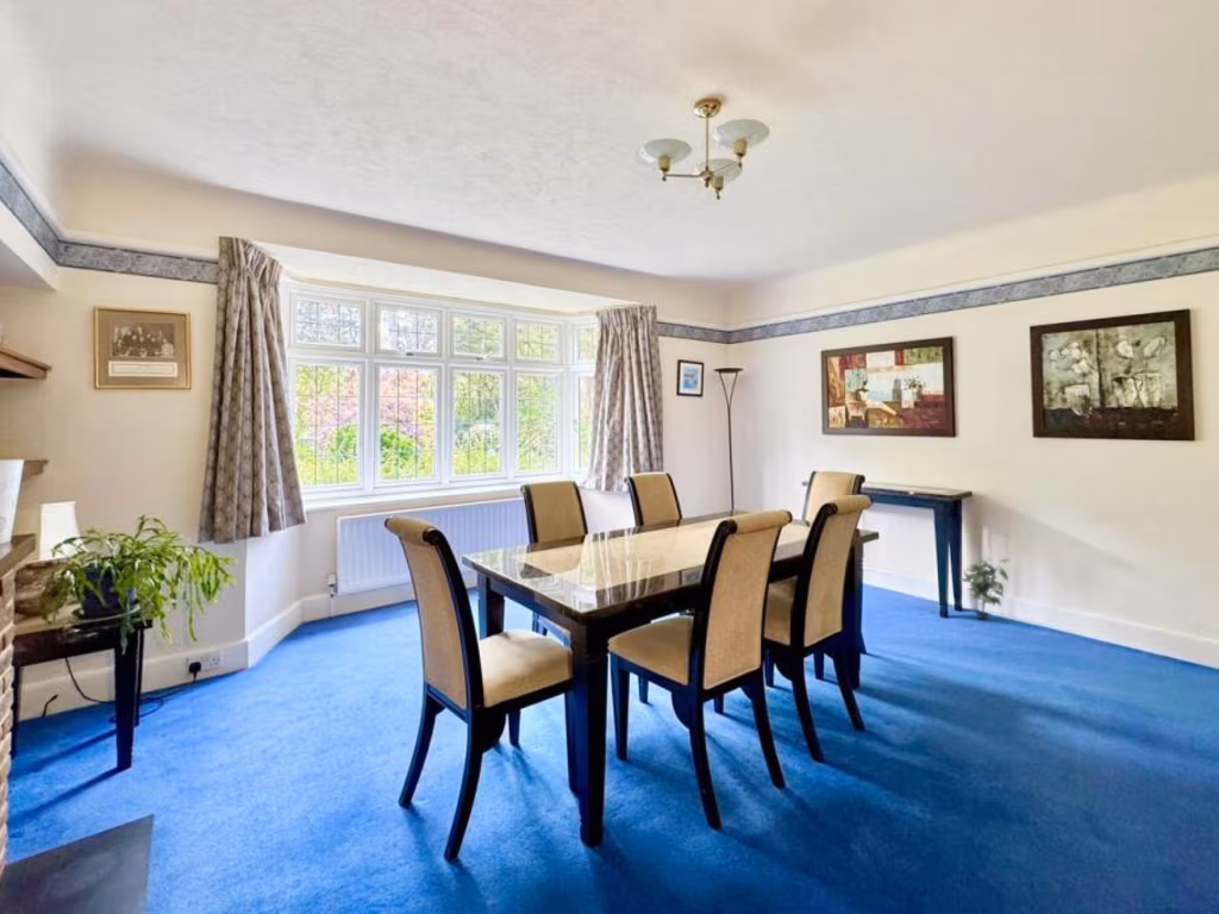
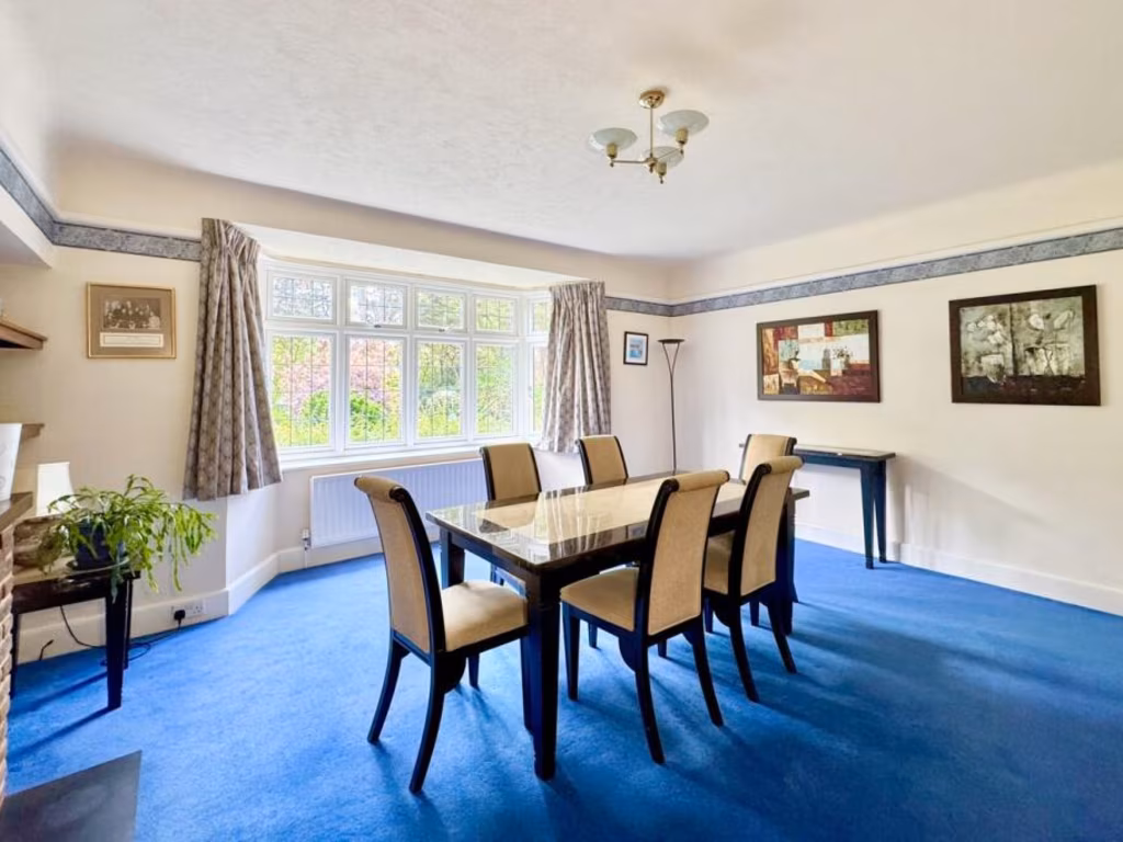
- potted plant [959,556,1011,620]
